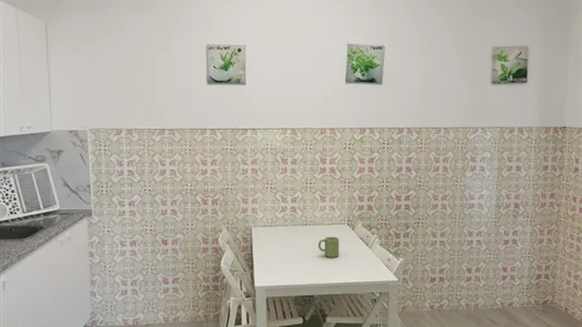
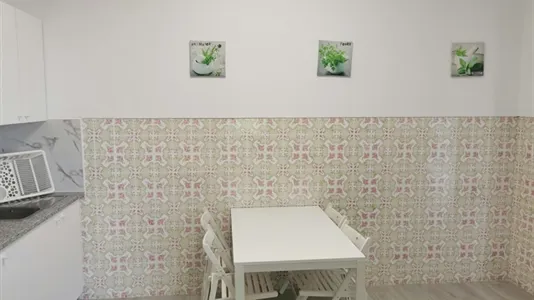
- mug [317,235,340,258]
